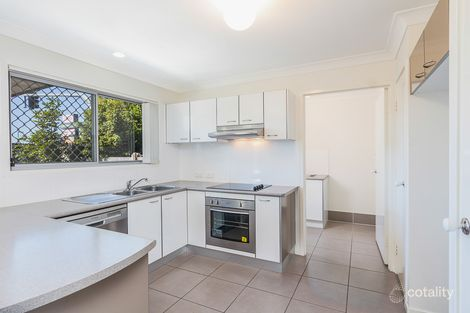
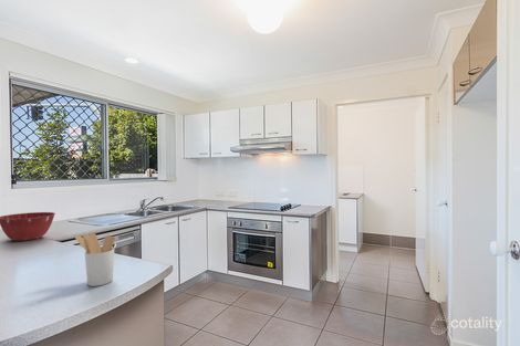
+ mixing bowl [0,211,56,242]
+ utensil holder [74,232,116,287]
